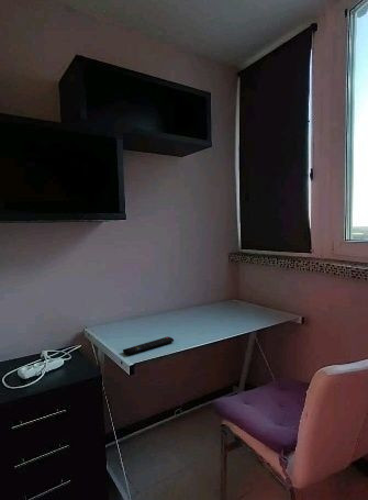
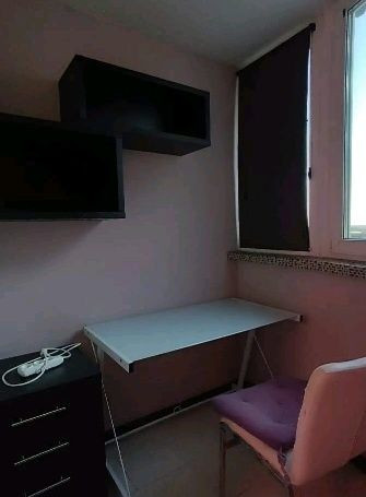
- remote control [122,335,175,356]
